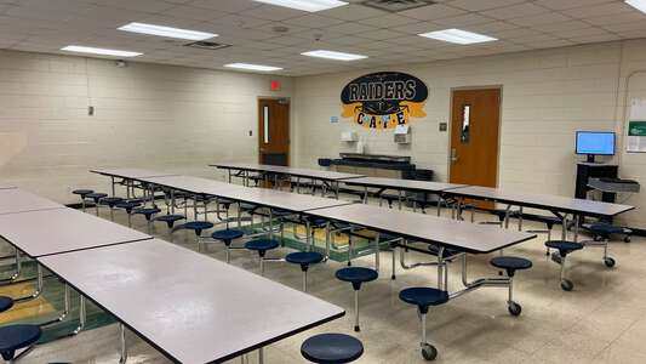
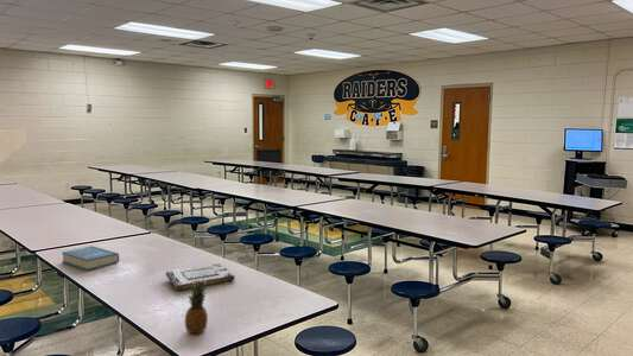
+ fruit [184,278,209,335]
+ book [165,262,236,292]
+ hardback book [61,244,120,272]
